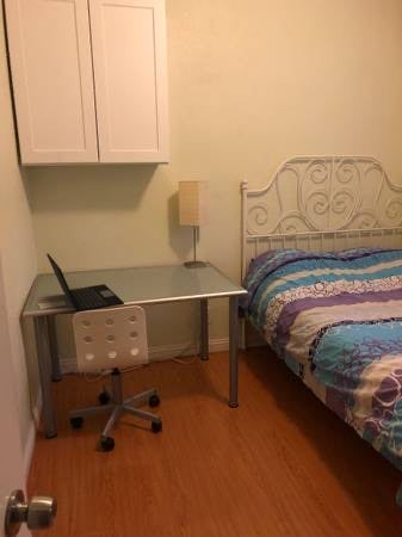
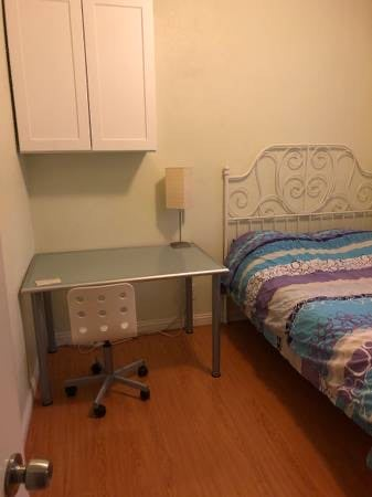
- laptop [45,253,125,313]
